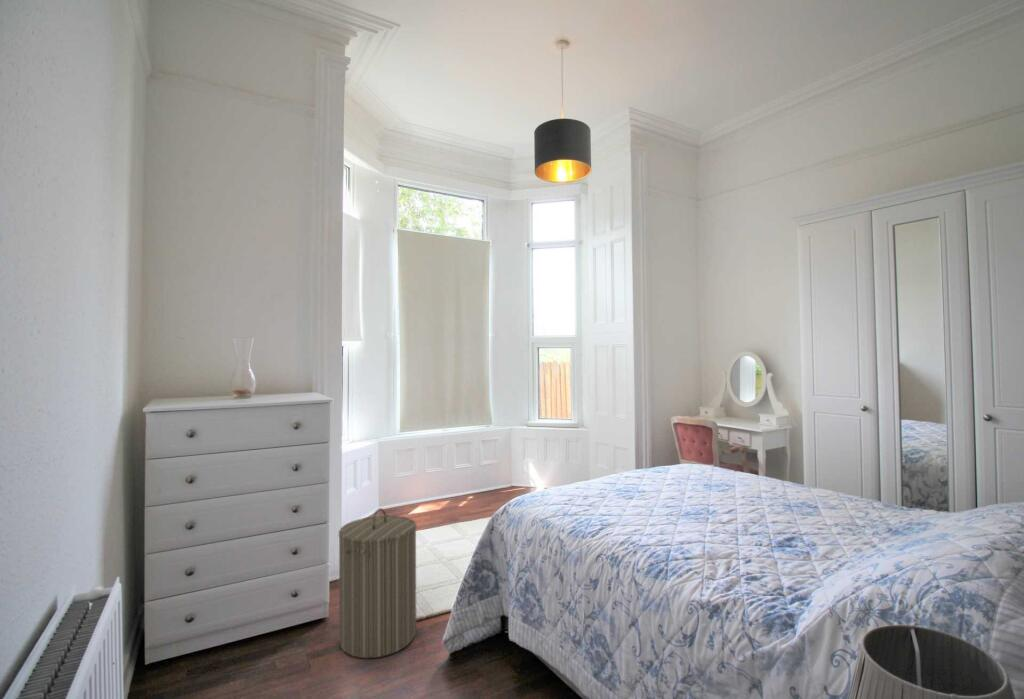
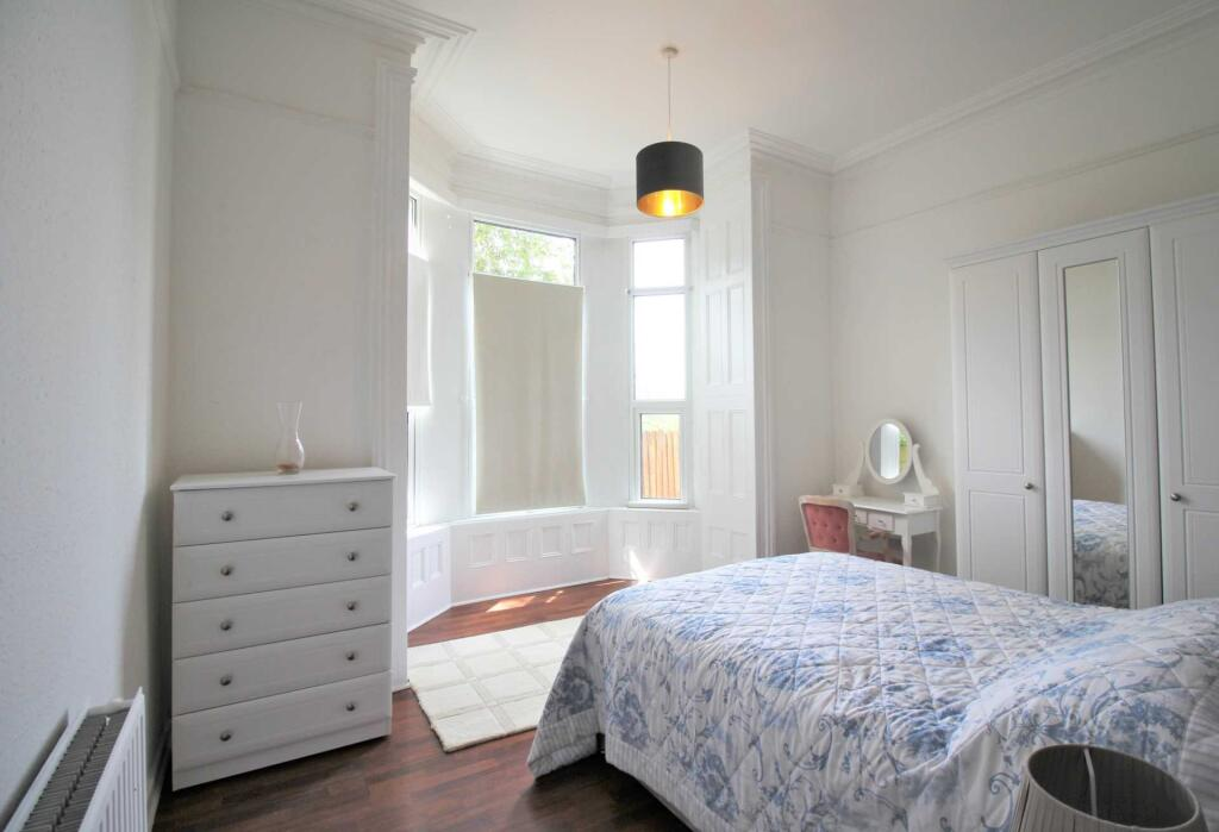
- laundry hamper [338,507,417,659]
